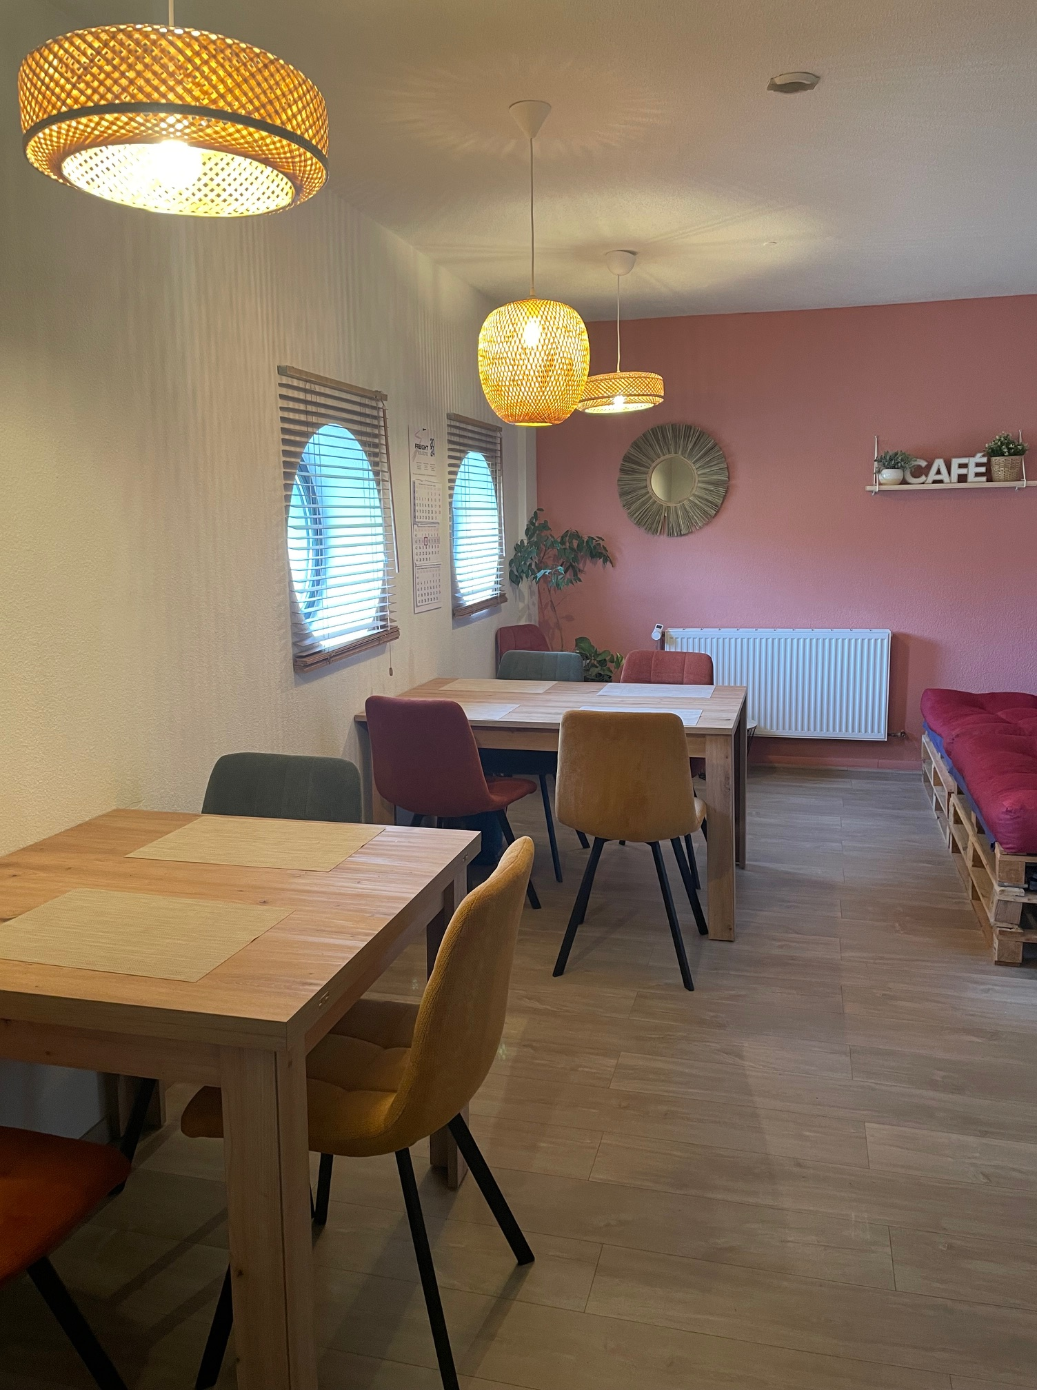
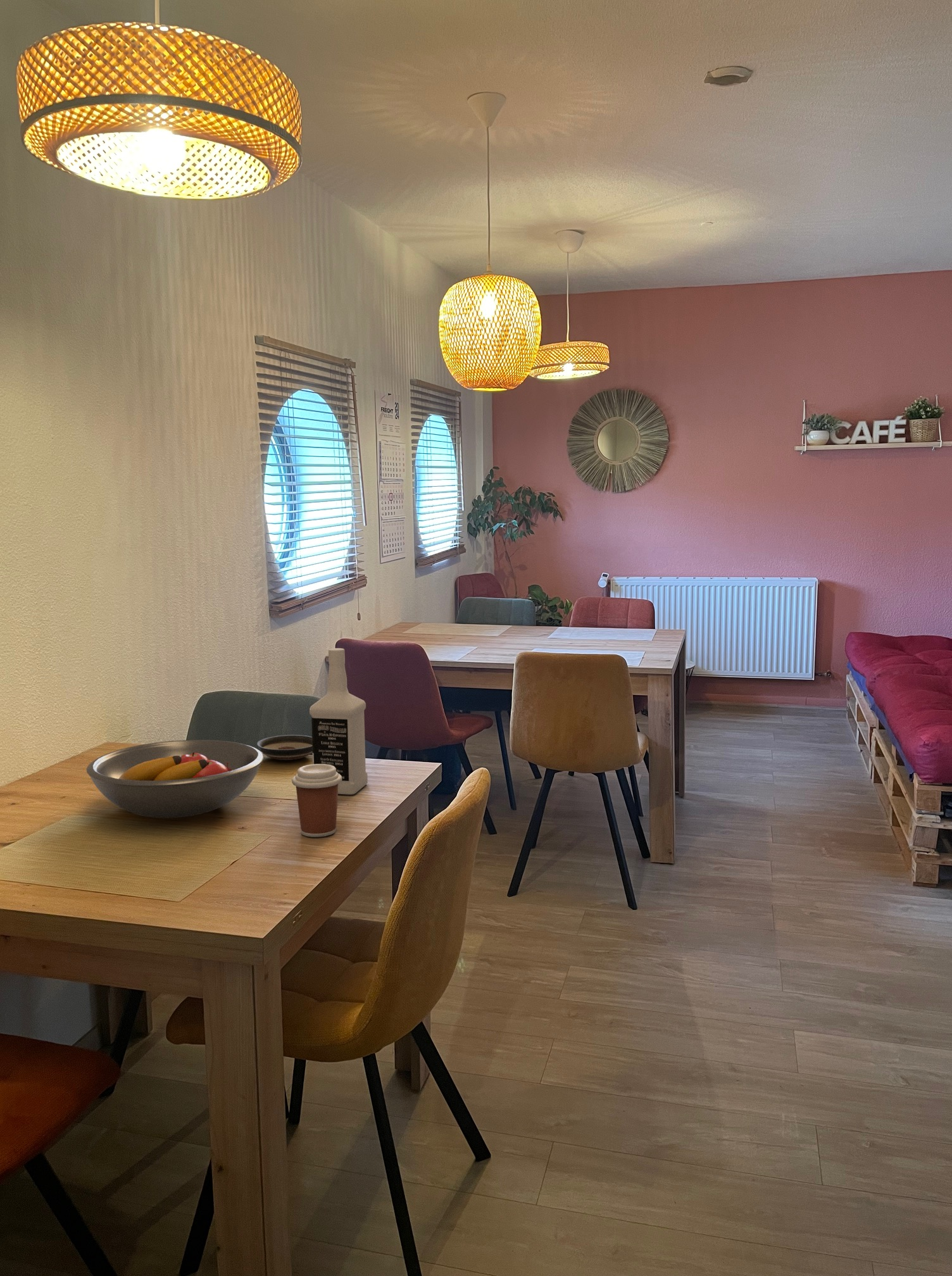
+ fruit bowl [86,739,265,818]
+ saucer [256,734,313,761]
+ vodka [309,647,368,795]
+ coffee cup [291,764,342,837]
